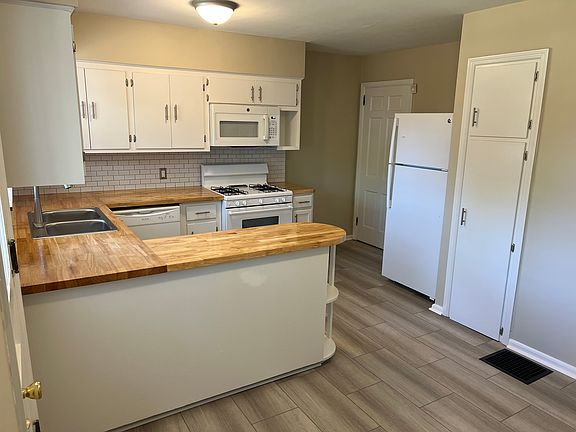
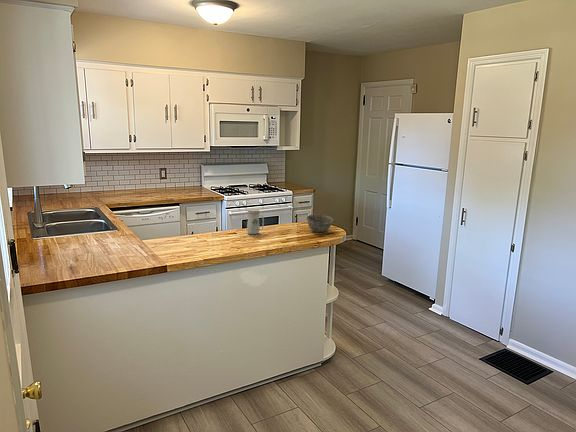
+ bowl [306,214,334,233]
+ mug [246,208,265,235]
